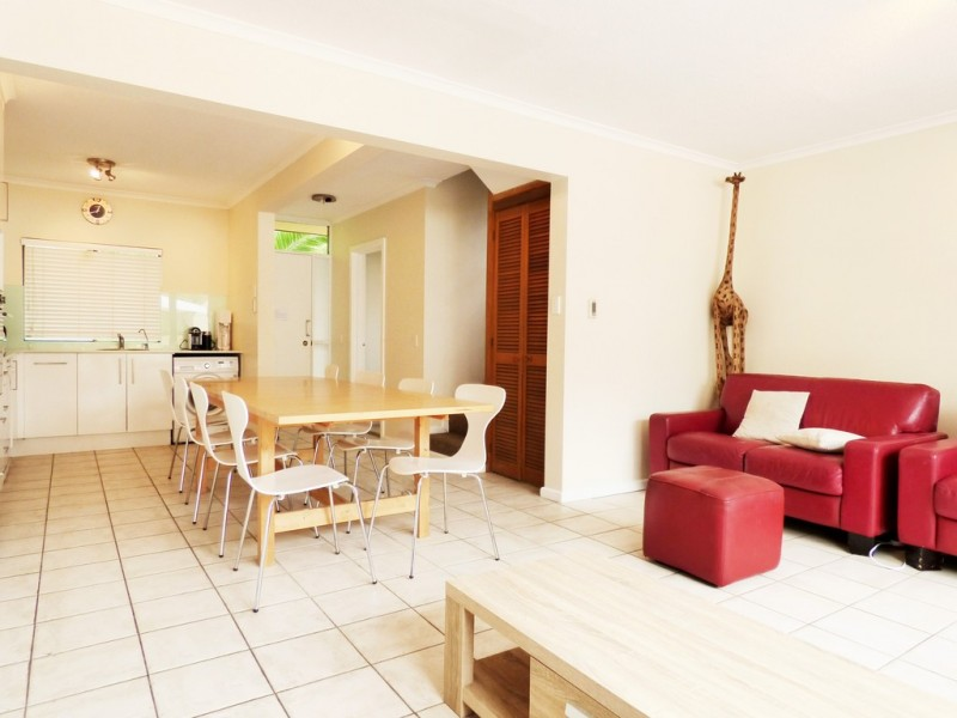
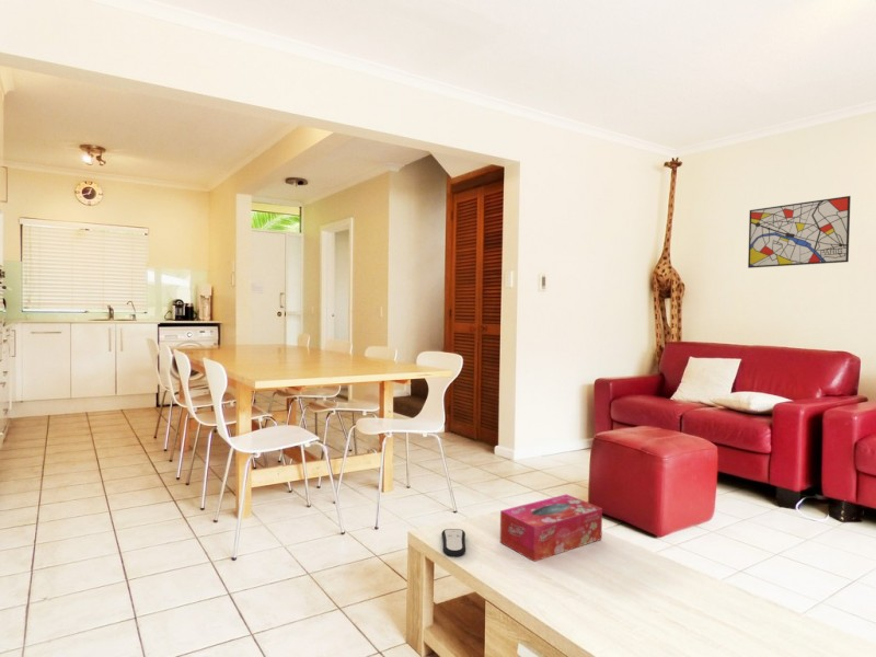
+ tissue box [499,494,603,563]
+ remote control [440,528,466,557]
+ wall art [747,195,852,269]
